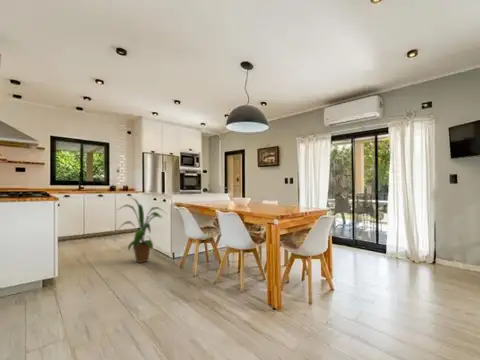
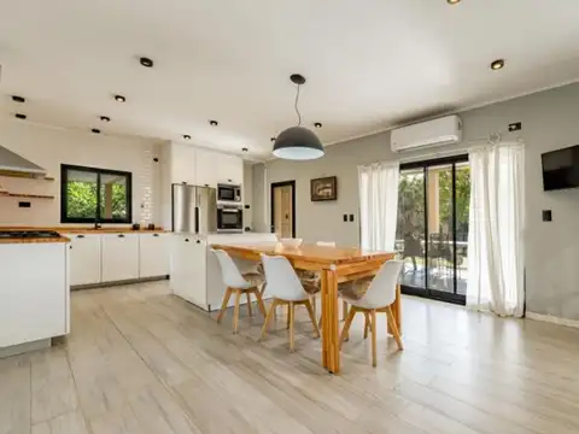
- house plant [116,196,169,264]
